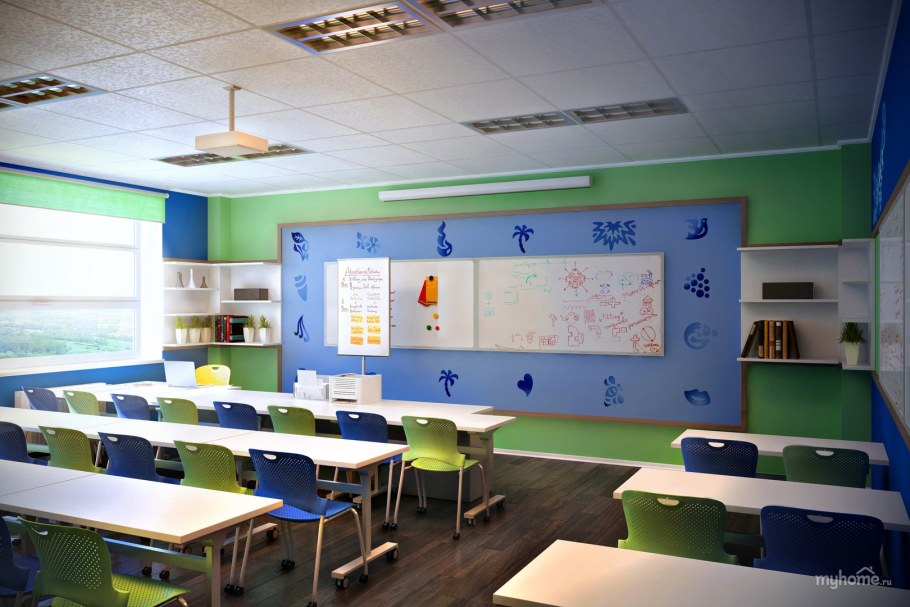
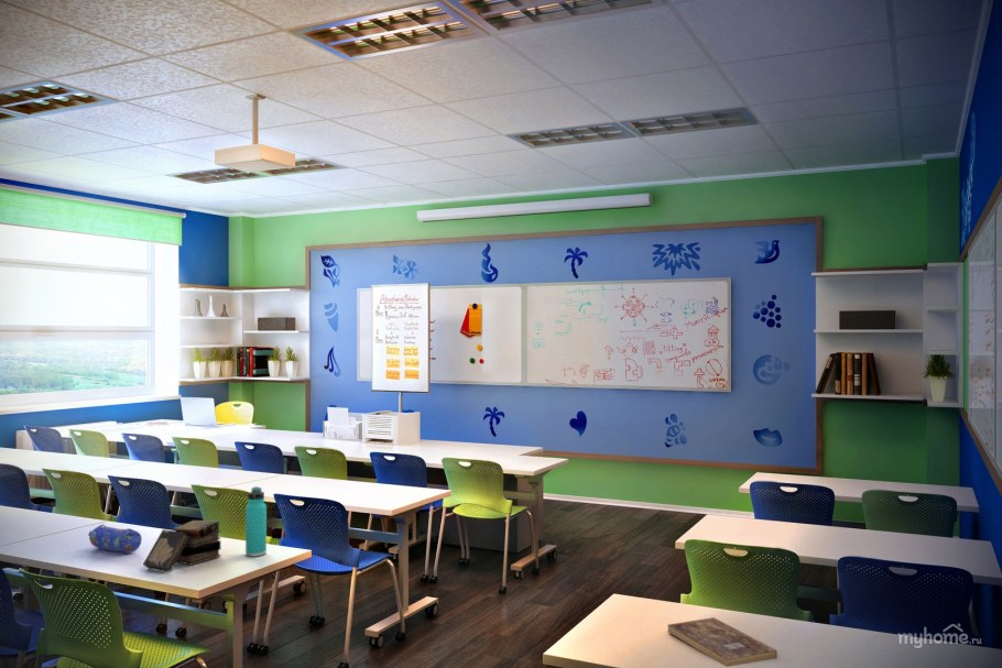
+ thermos bottle [244,485,268,558]
+ pencil case [87,523,143,555]
+ book [142,519,222,573]
+ bible [667,616,778,668]
